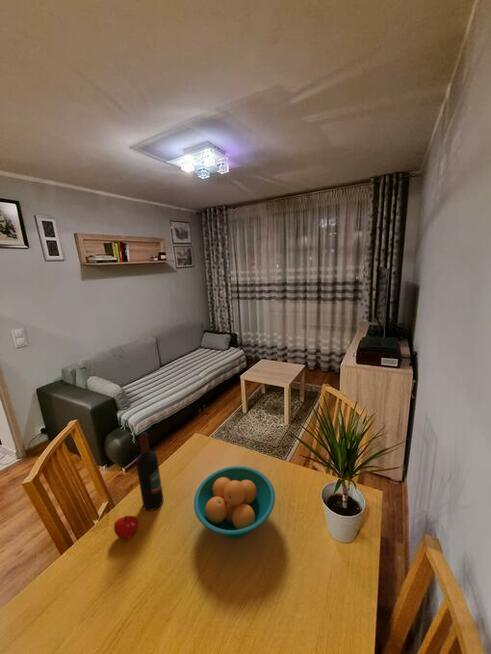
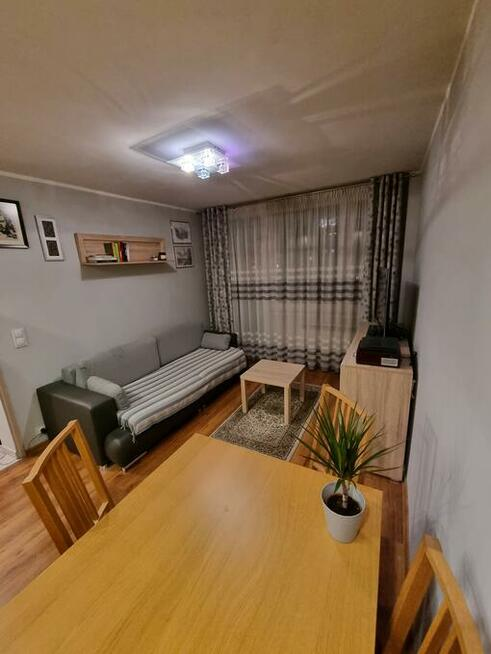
- fruit bowl [193,465,276,540]
- apple [113,515,140,539]
- wine bottle [135,431,164,512]
